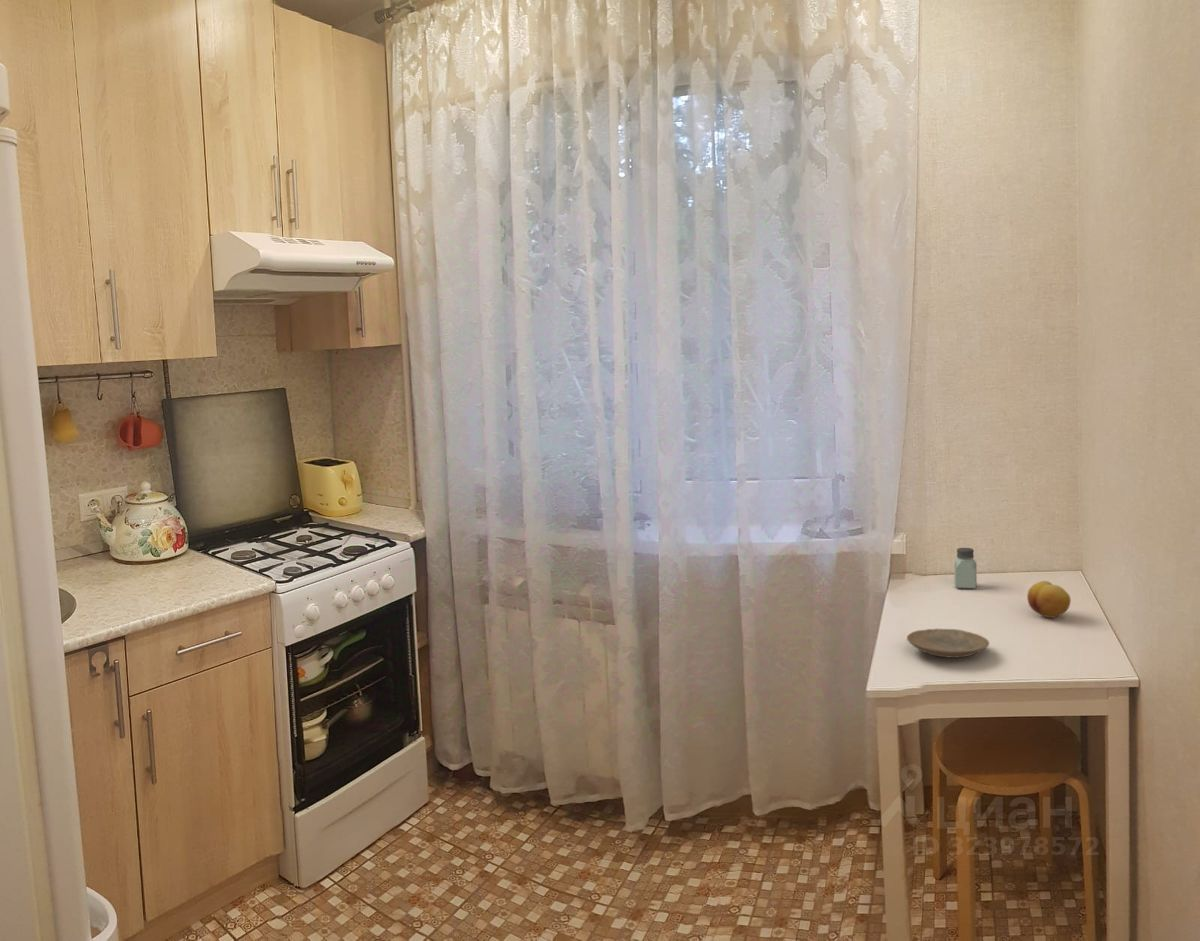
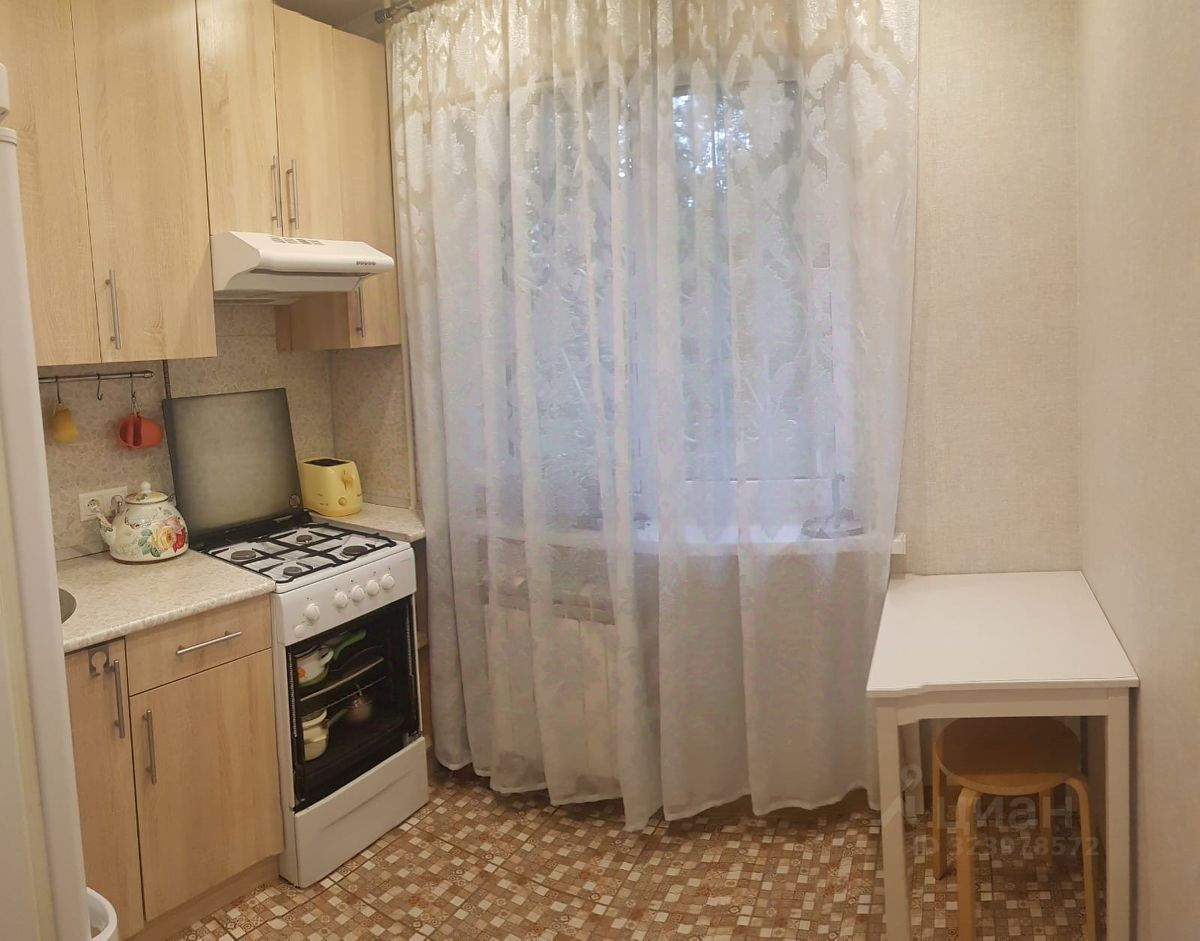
- plate [906,628,990,659]
- saltshaker [953,547,978,589]
- fruit [1026,580,1072,619]
